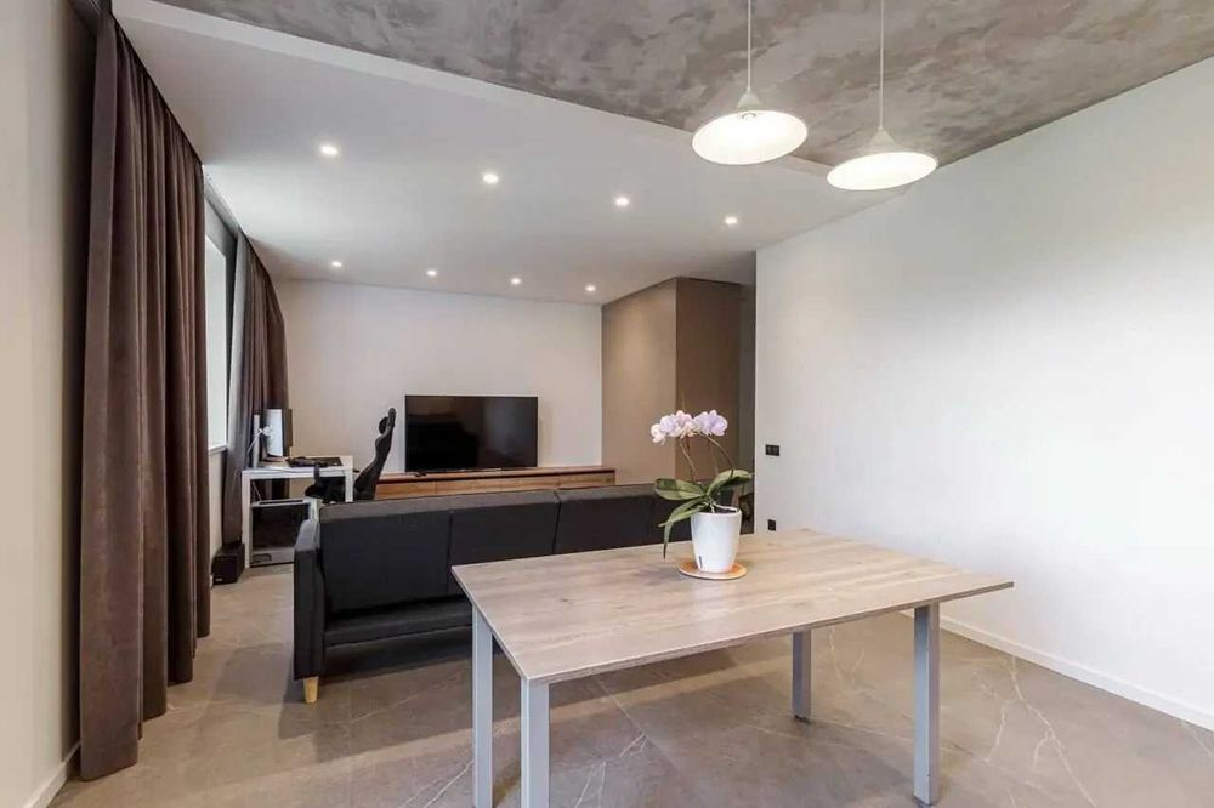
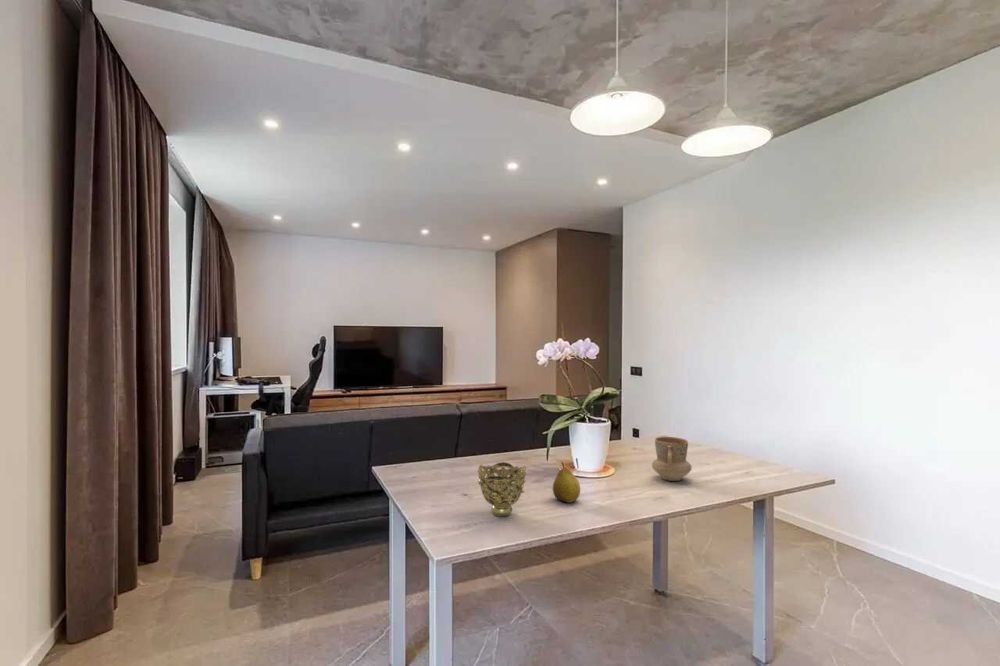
+ fruit [552,461,581,504]
+ decorative bowl [477,461,527,517]
+ mug [651,436,692,482]
